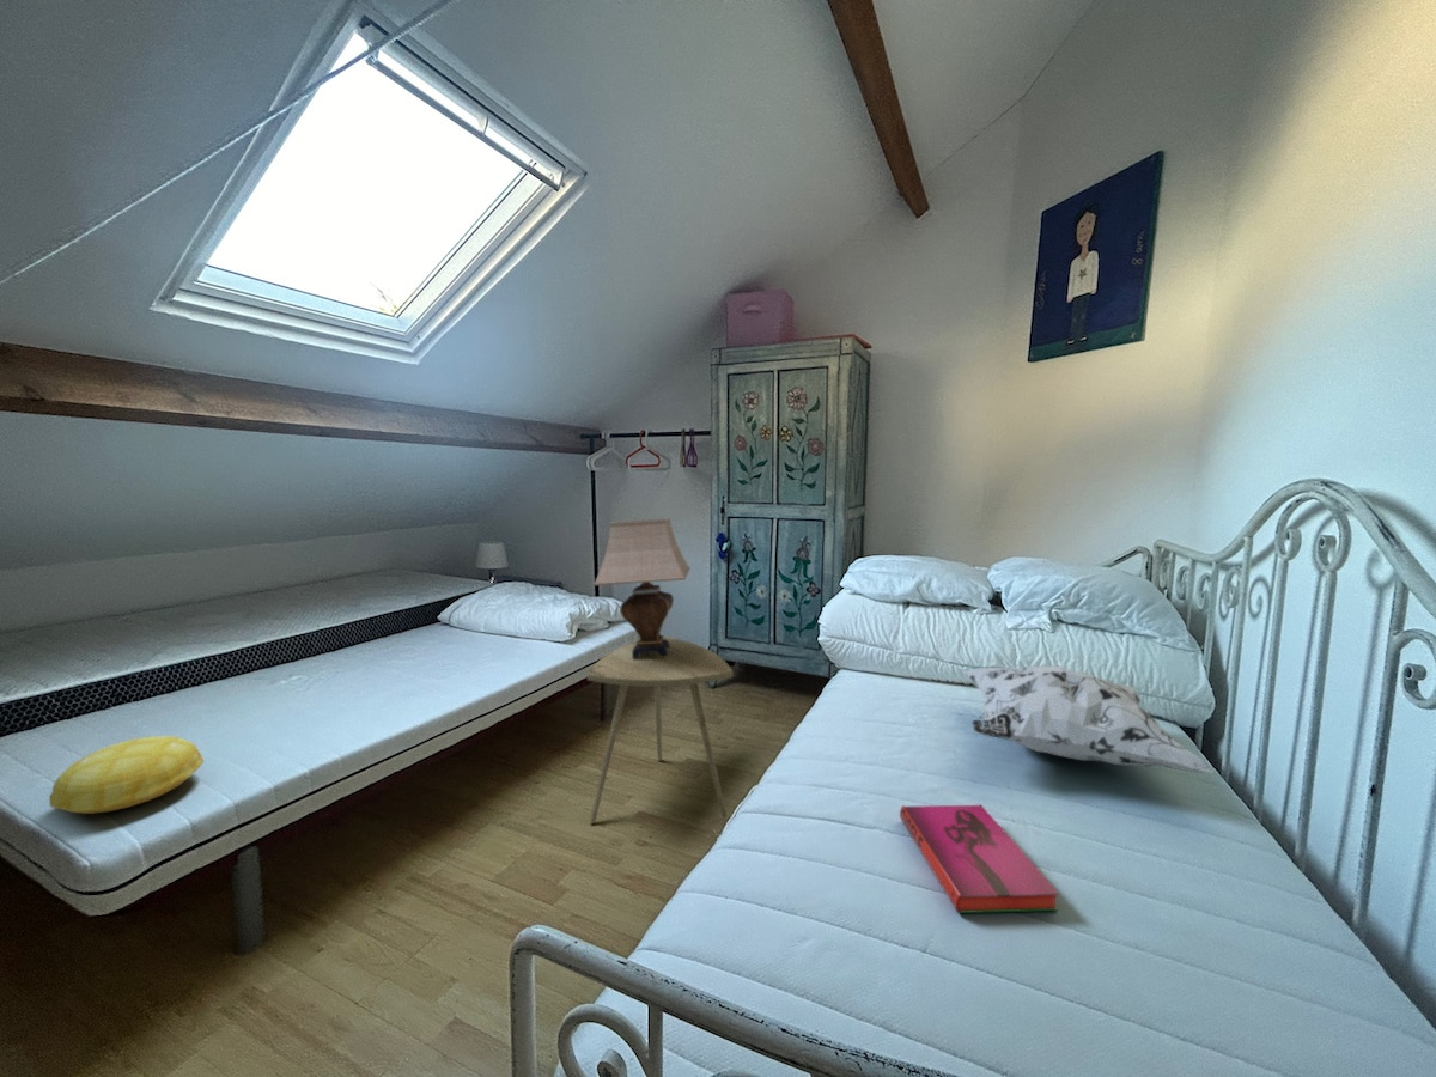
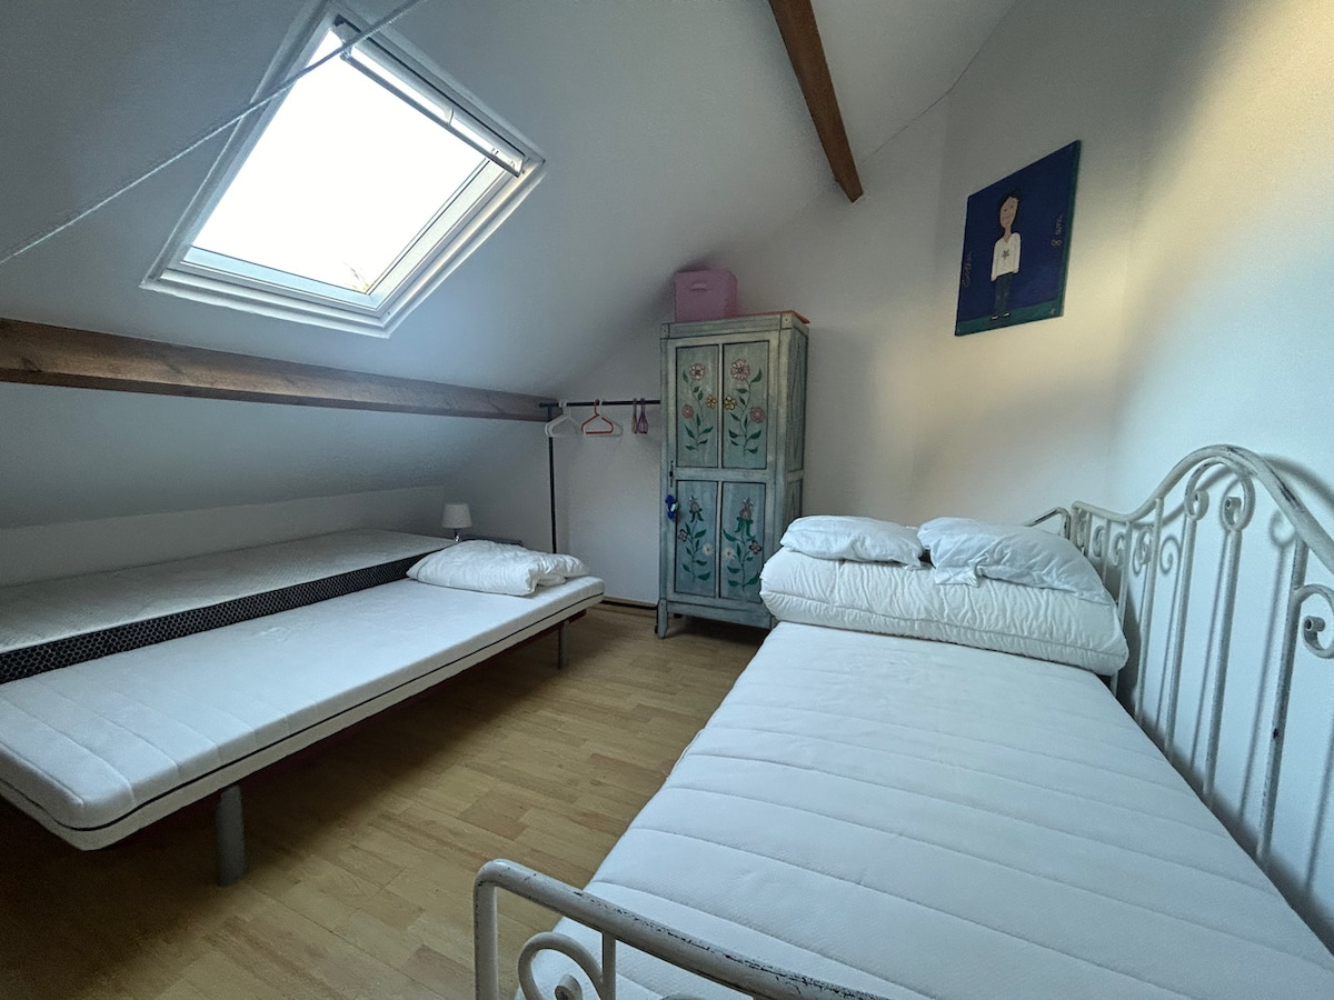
- side table [586,635,734,825]
- hardback book [899,804,1061,915]
- cushion [48,735,205,815]
- decorative pillow [962,665,1215,774]
- table lamp [592,517,692,658]
